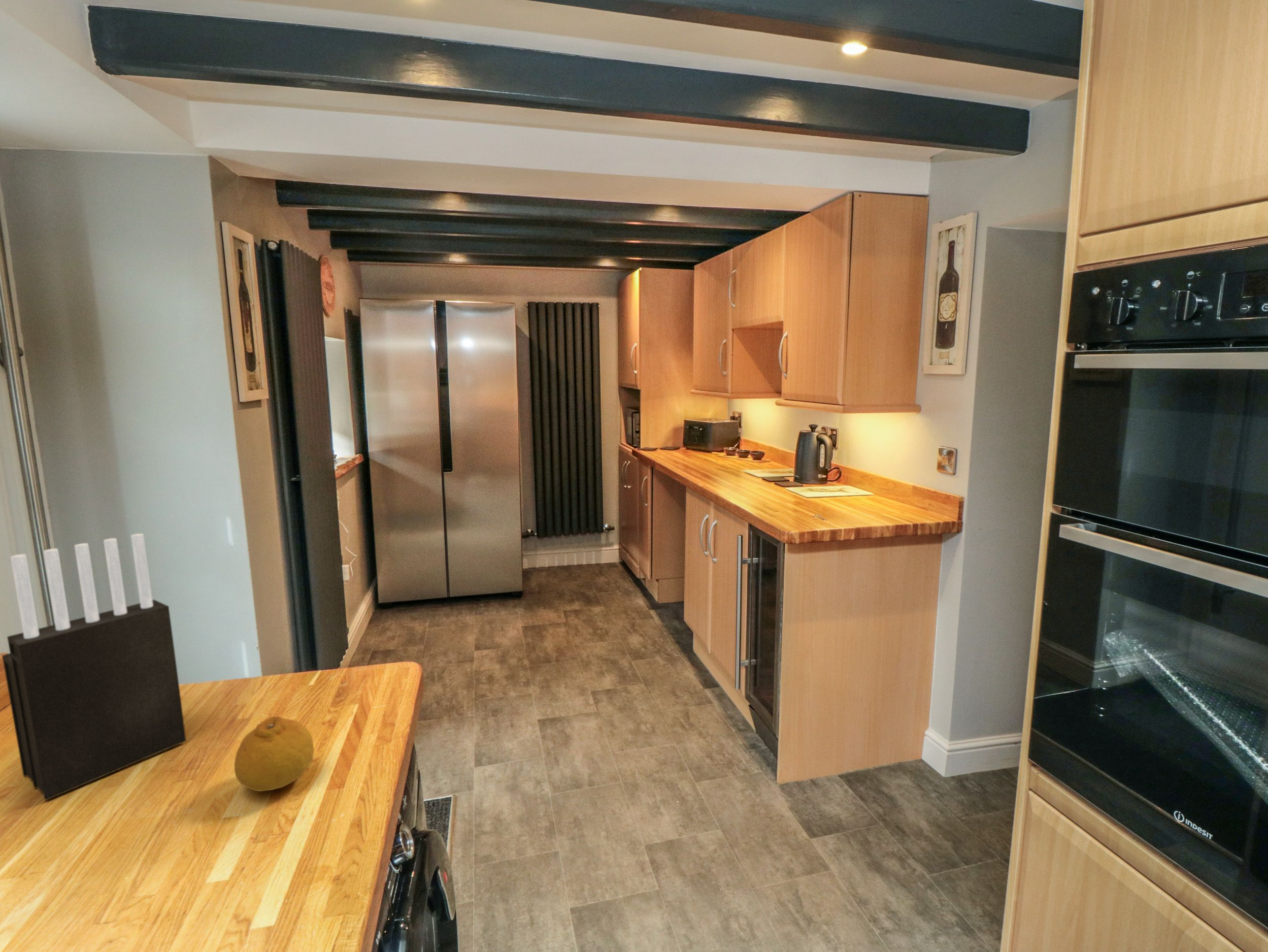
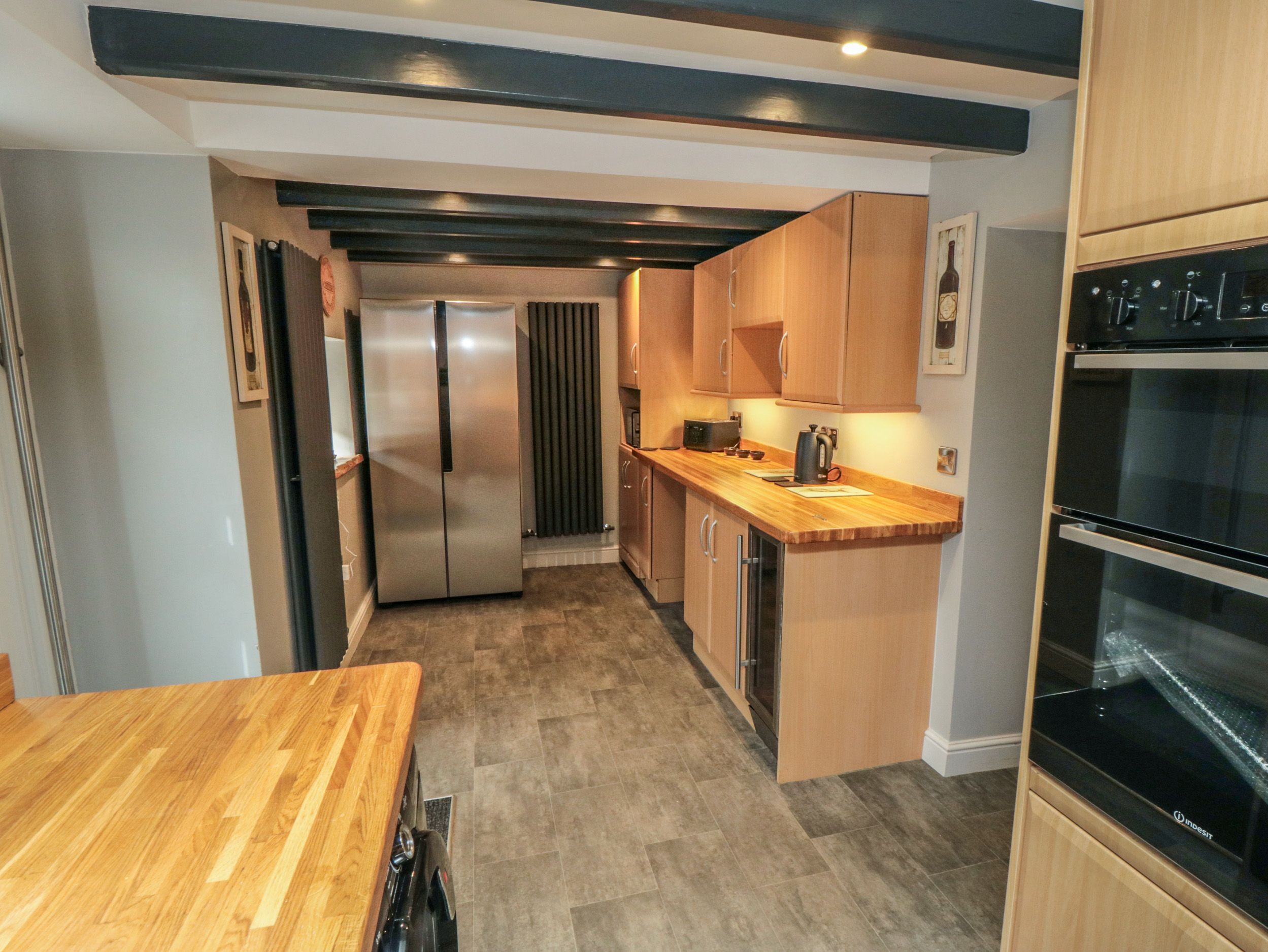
- knife block [2,533,187,801]
- fruit [234,716,314,792]
